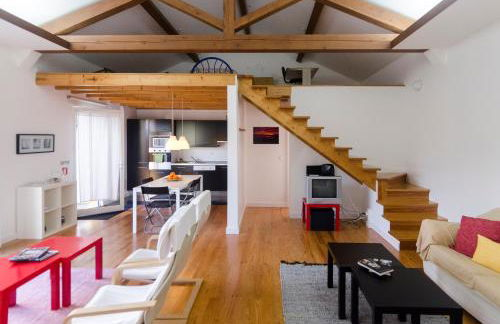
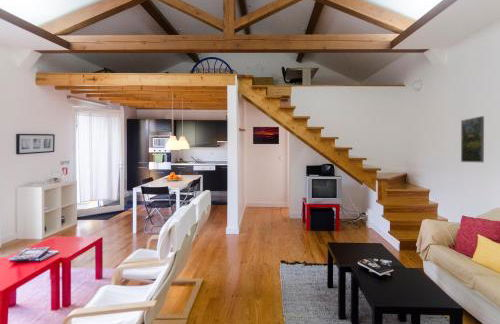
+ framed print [460,115,485,163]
